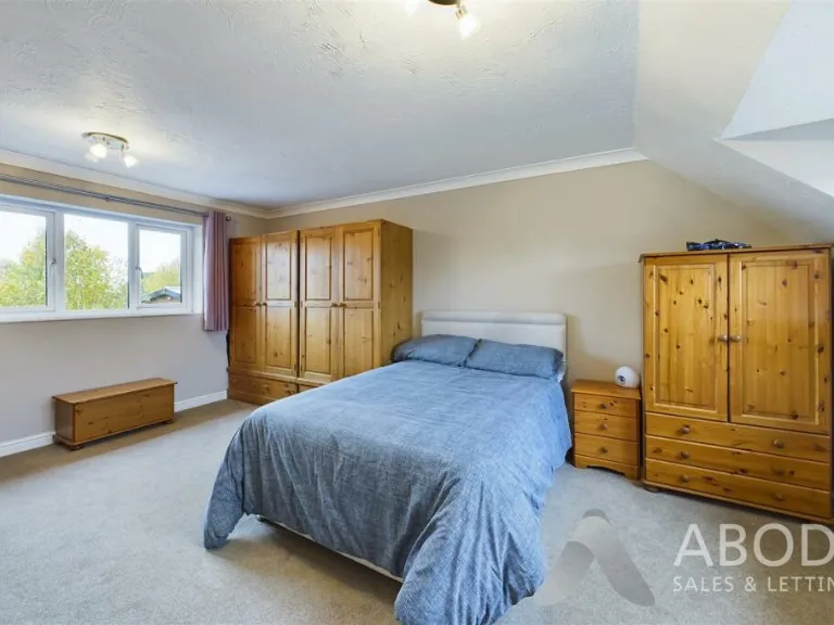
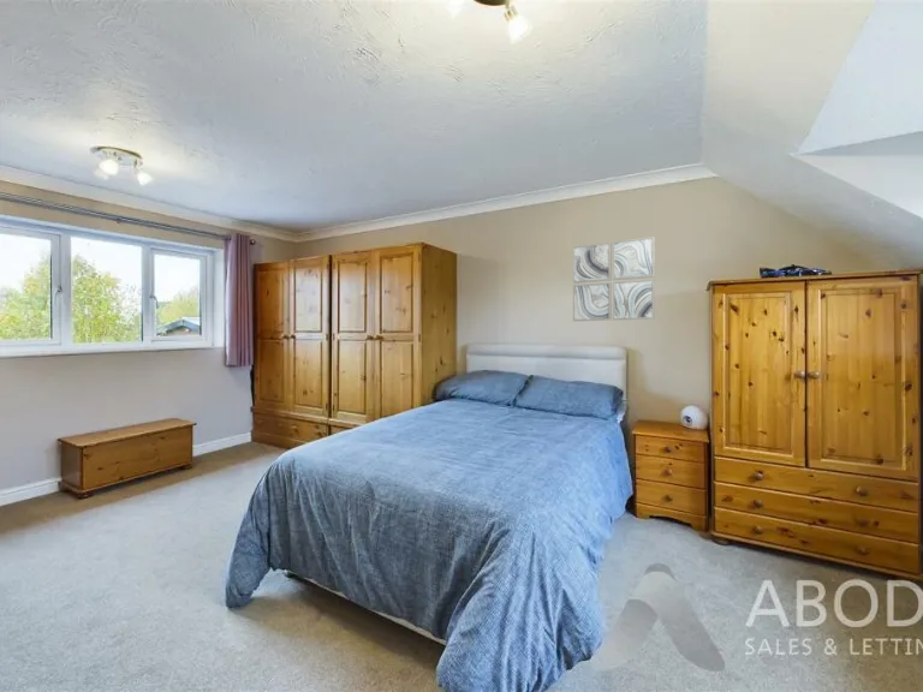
+ wall art [572,235,656,322]
